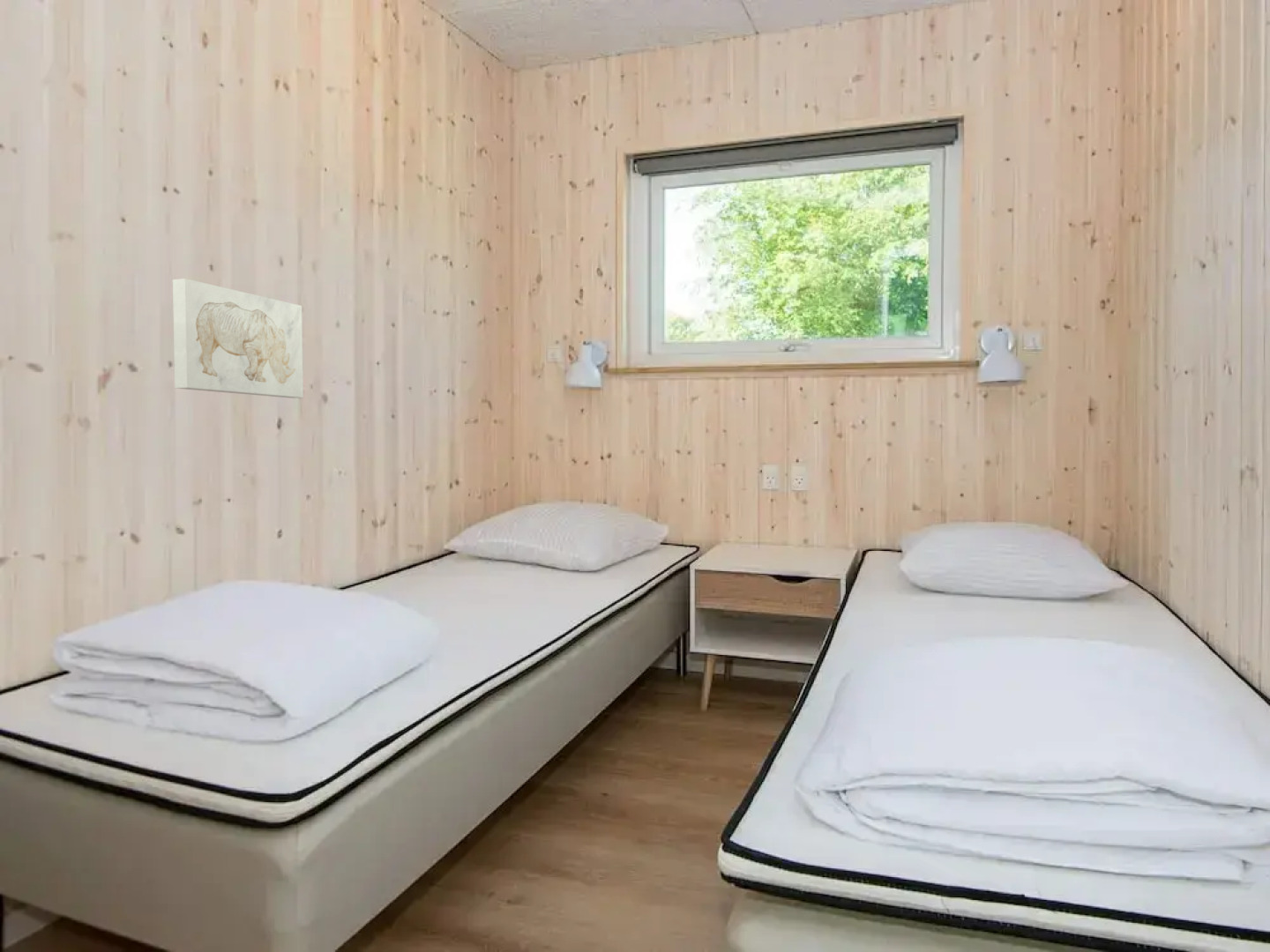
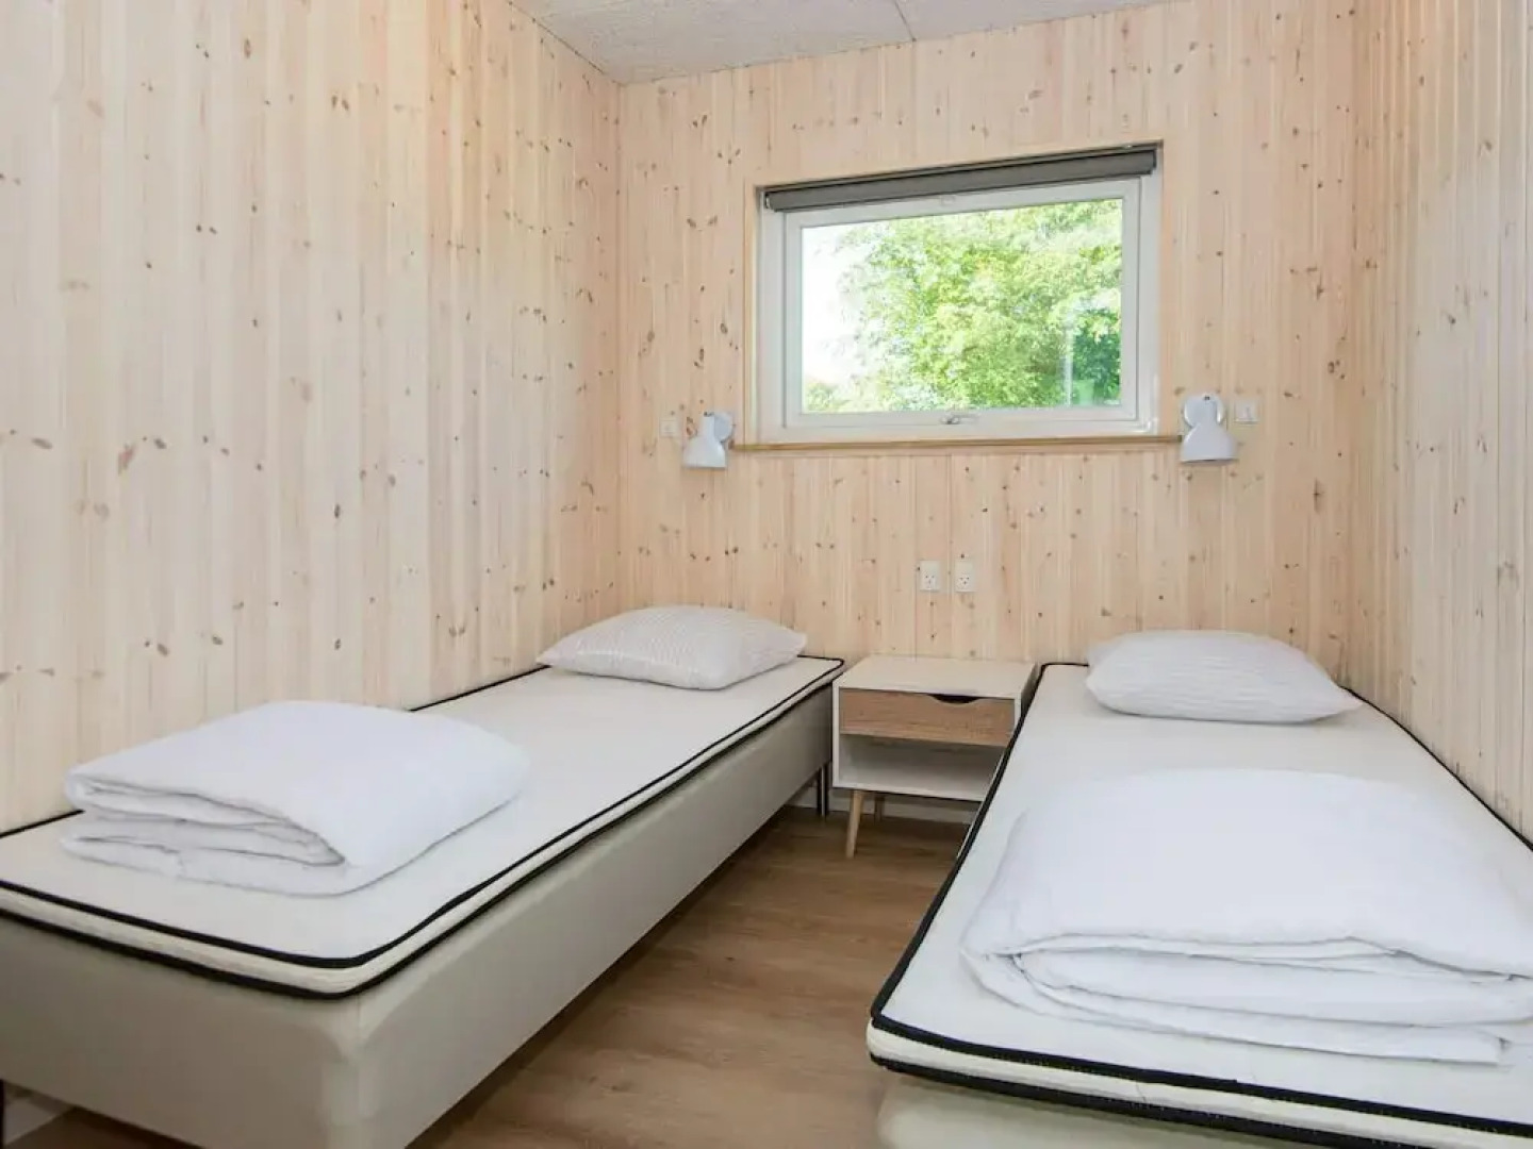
- wall art [172,278,304,399]
